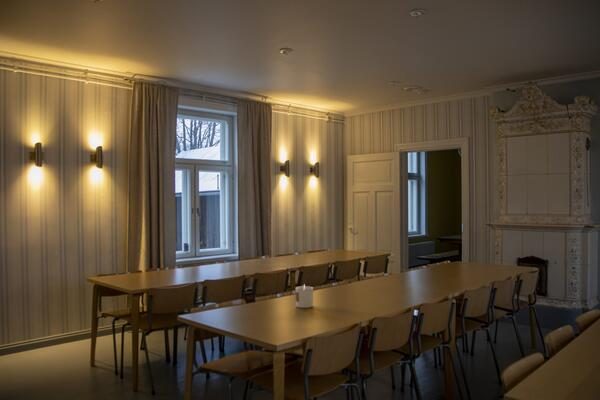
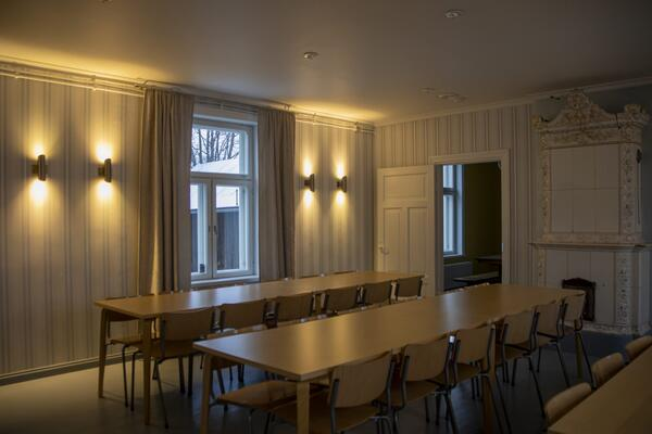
- candle [294,283,314,309]
